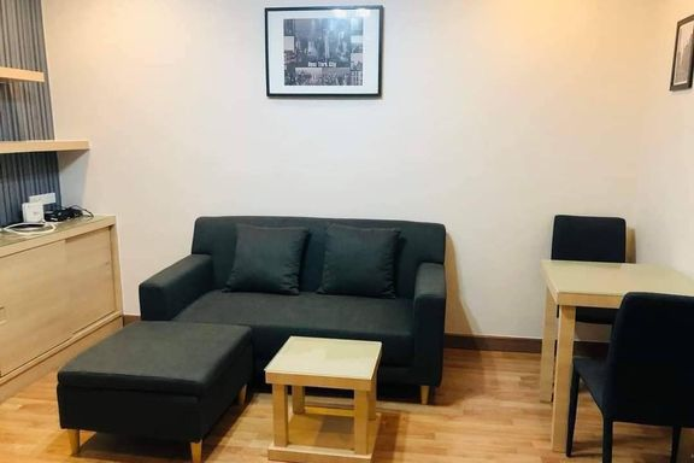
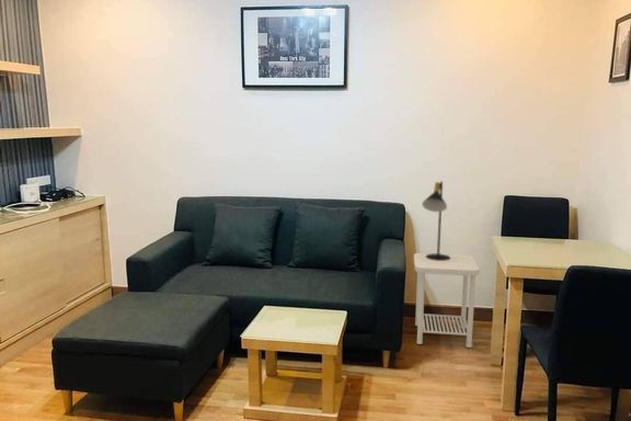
+ table lamp [421,181,450,261]
+ side table [413,252,481,349]
